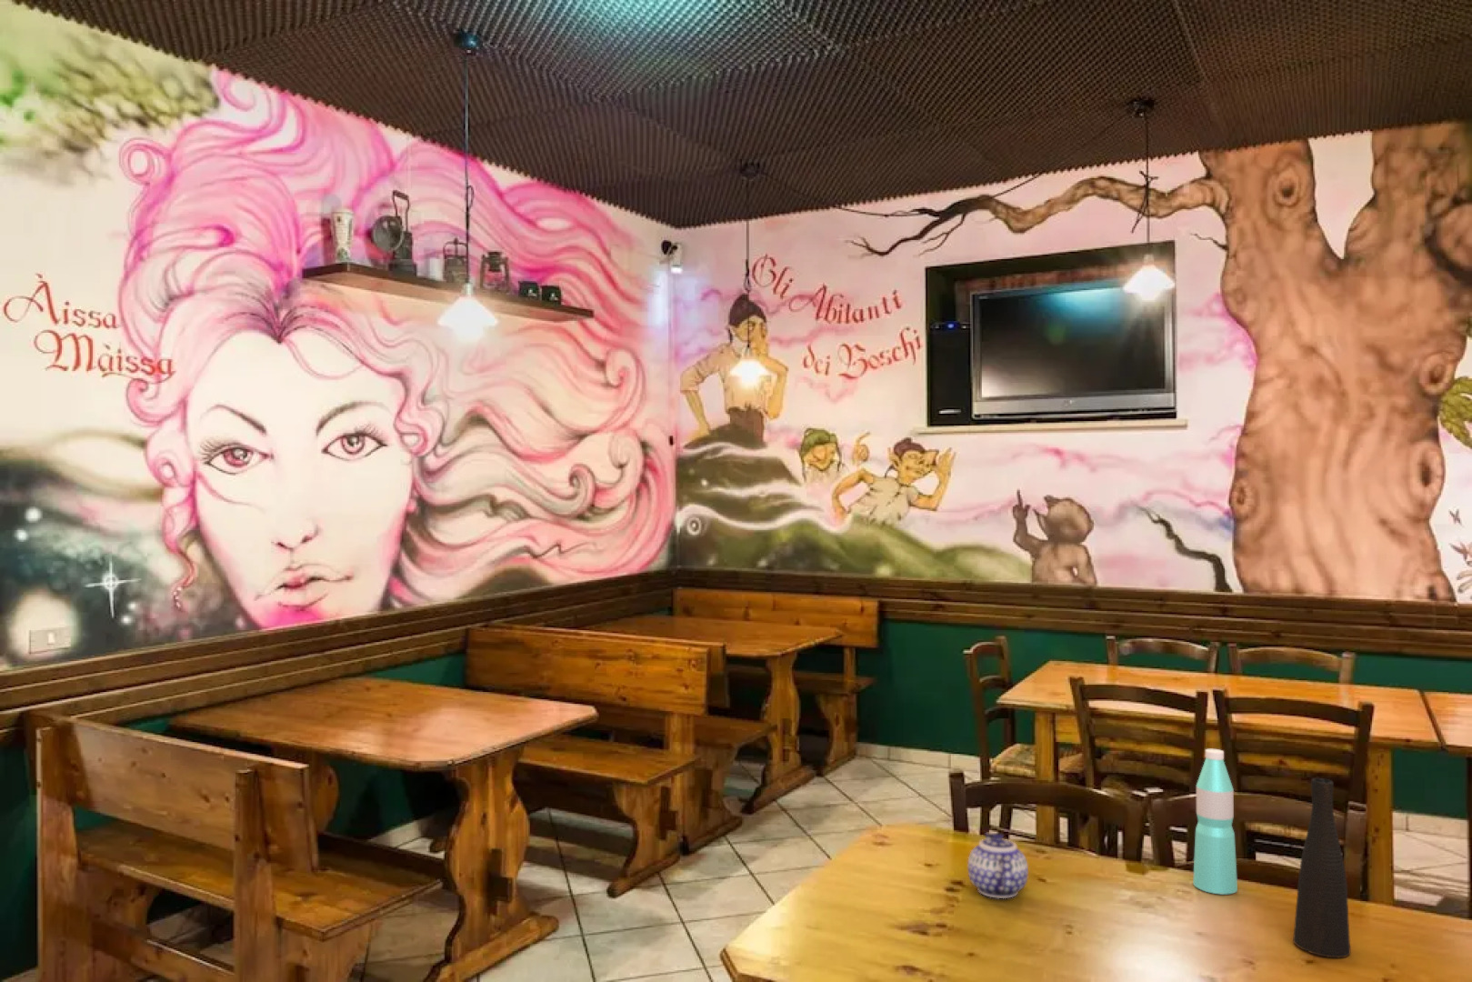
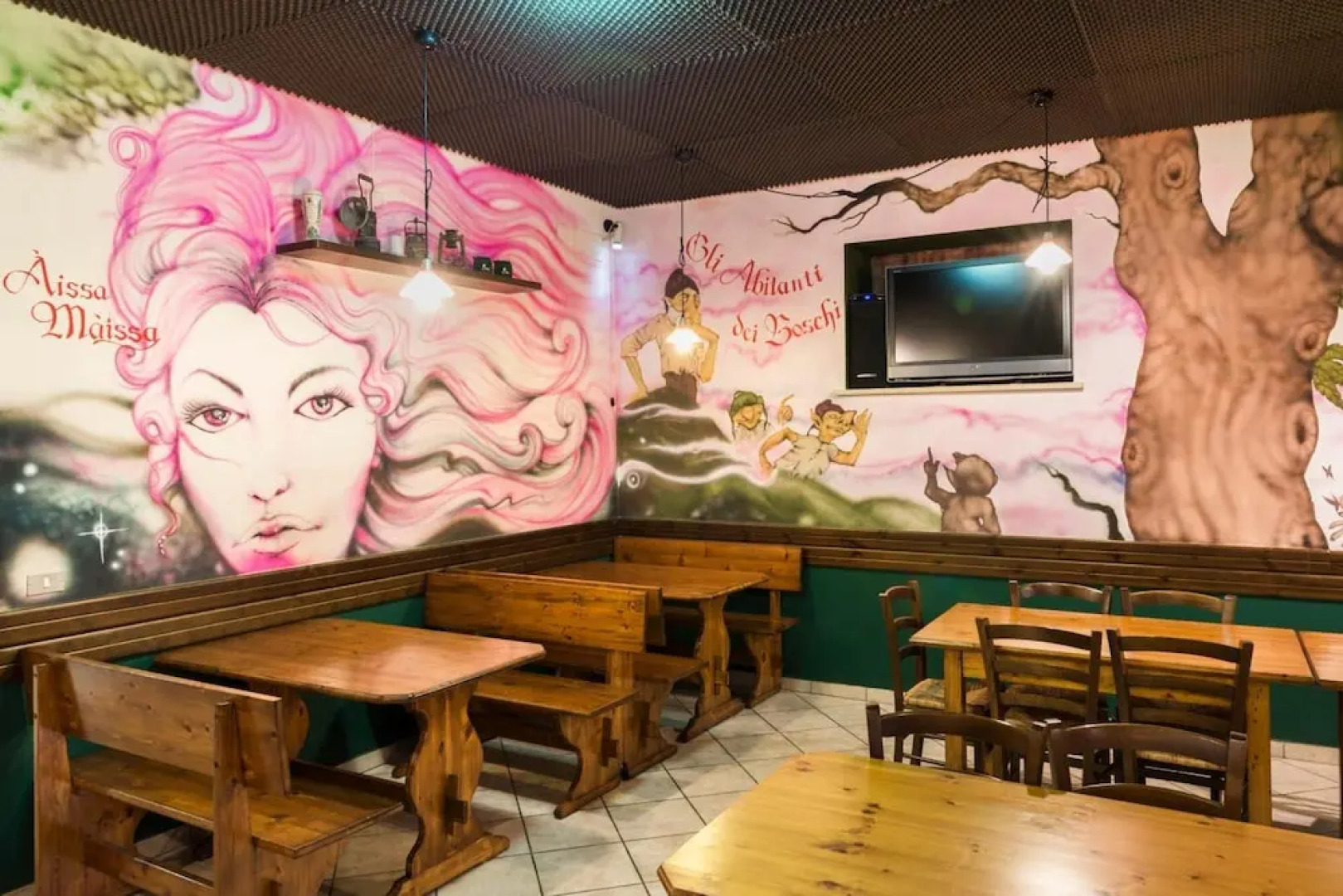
- vase [1292,777,1351,958]
- teapot [968,832,1029,900]
- water bottle [1193,749,1239,895]
